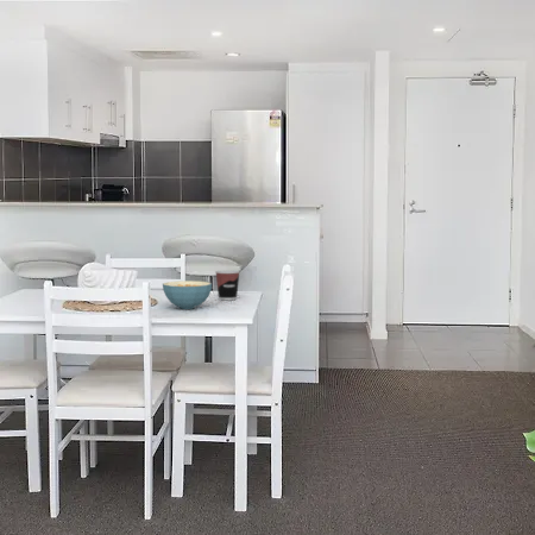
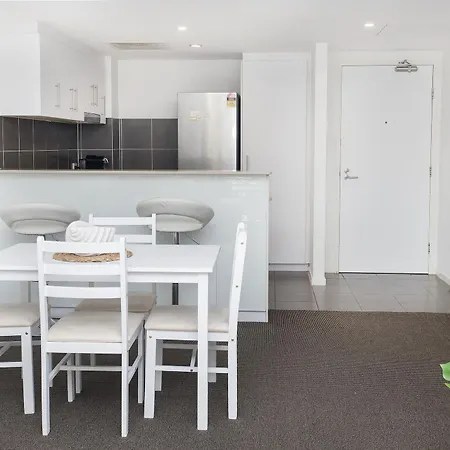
- cup [214,269,241,301]
- cereal bowl [162,279,213,310]
